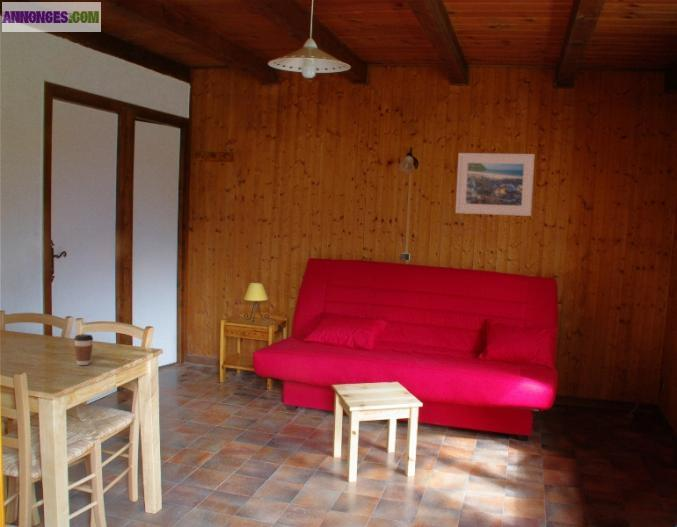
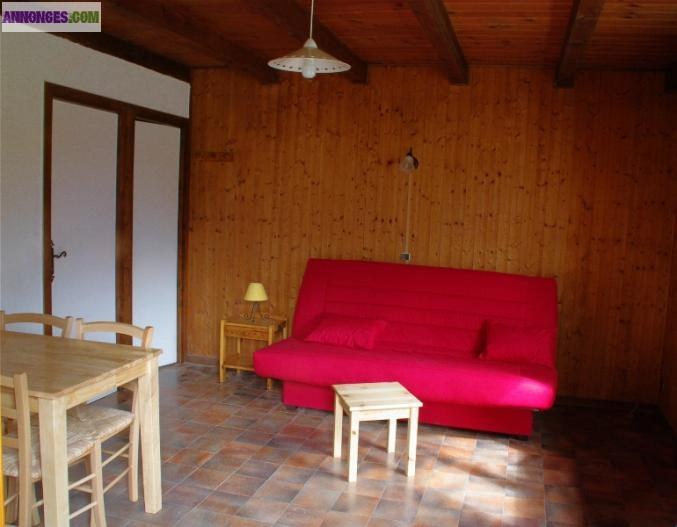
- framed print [455,152,536,217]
- coffee cup [73,334,94,366]
